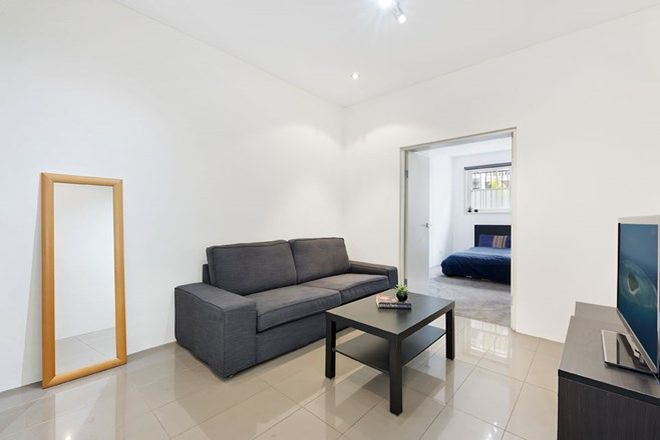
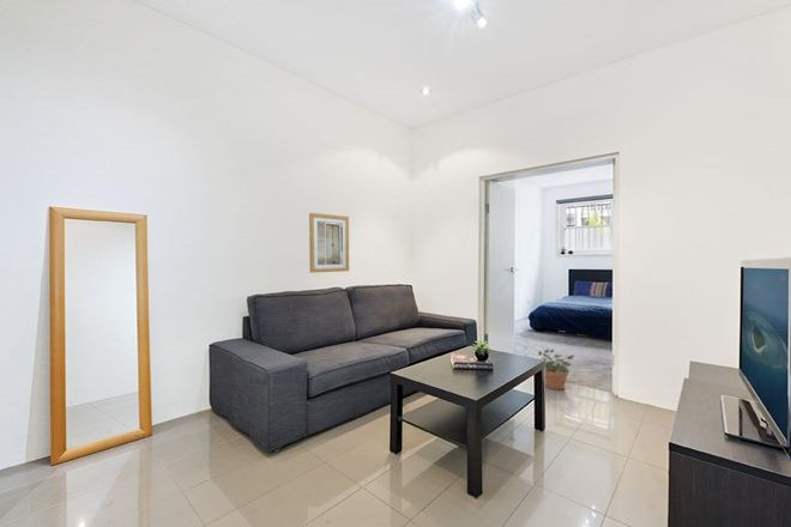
+ potted plant [537,349,576,390]
+ wall art [308,212,350,274]
